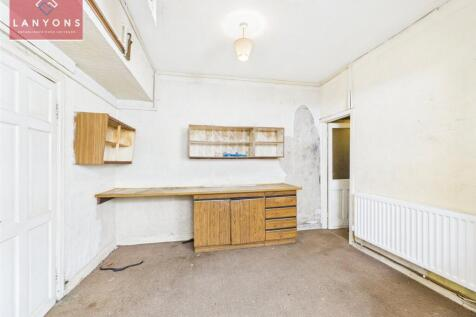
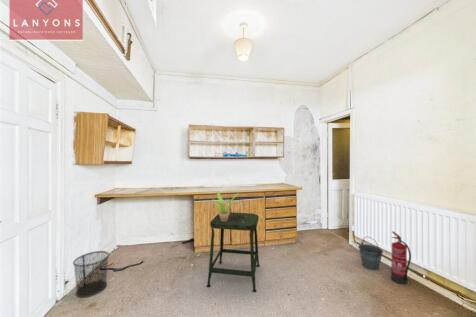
+ bucket [357,236,384,271]
+ potted plant [211,190,239,221]
+ stool [206,211,261,293]
+ fire extinguisher [390,231,412,285]
+ waste bin [72,250,110,298]
